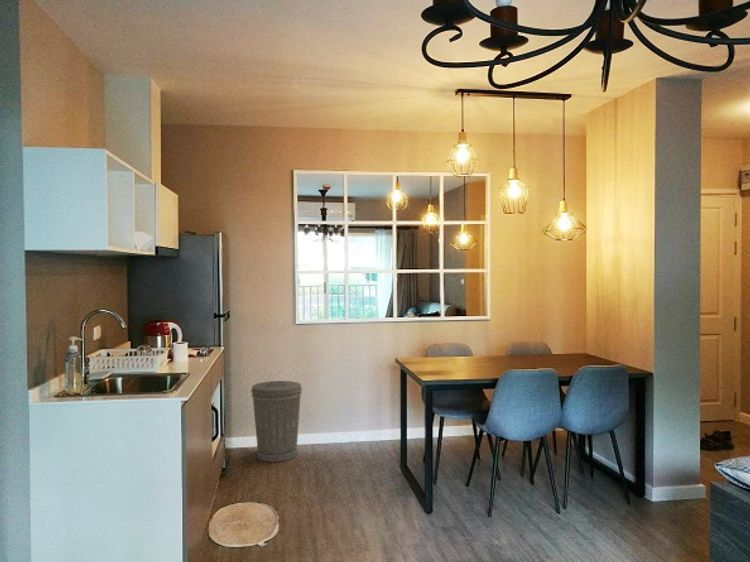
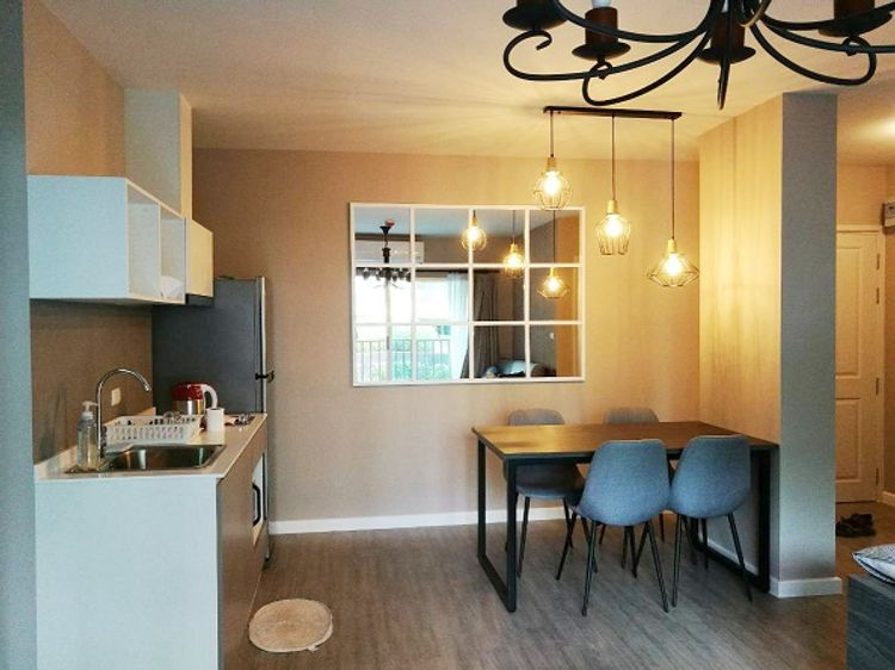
- trash can [250,380,303,463]
